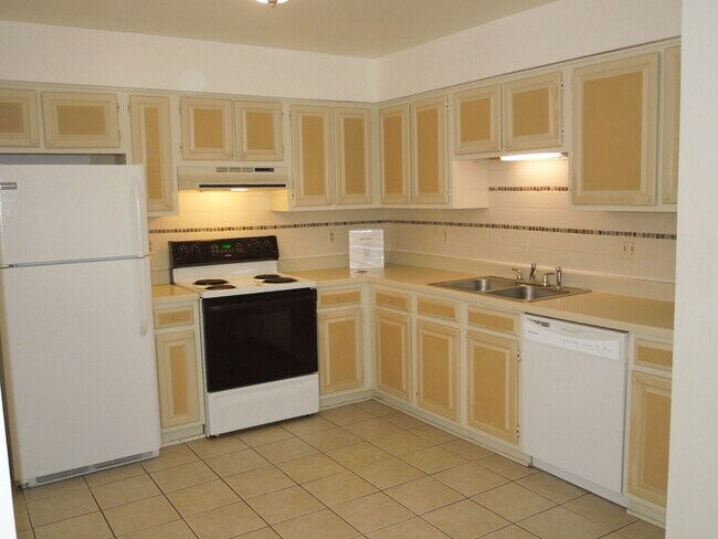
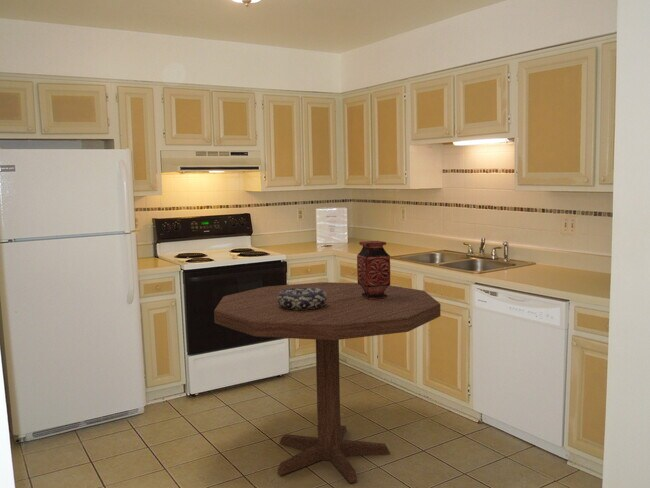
+ vase [356,240,391,300]
+ decorative bowl [278,287,327,310]
+ dining table [213,281,441,484]
